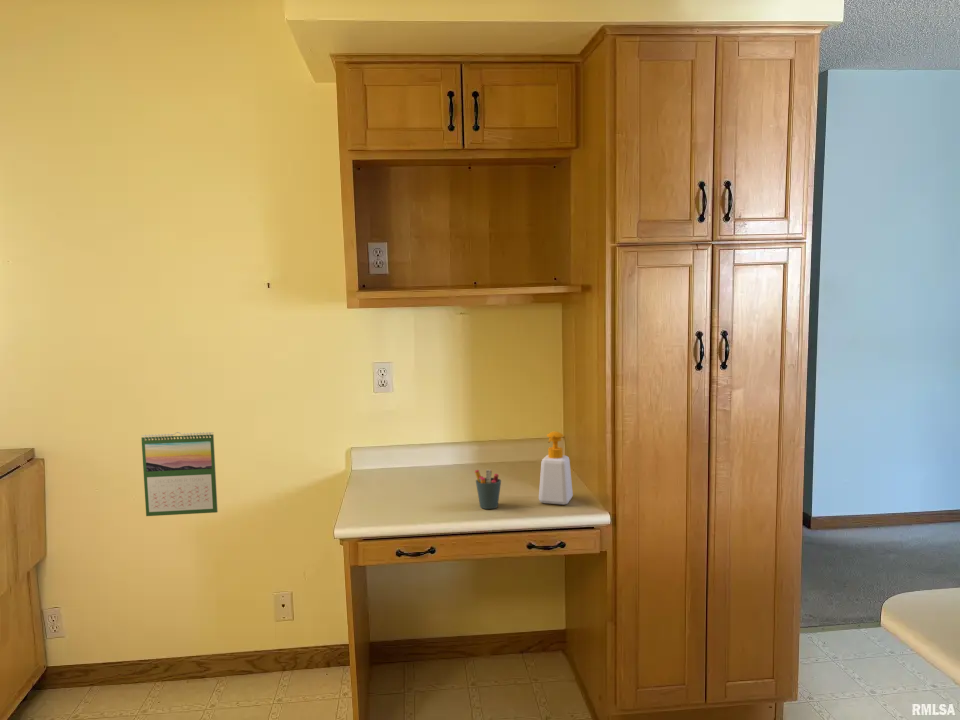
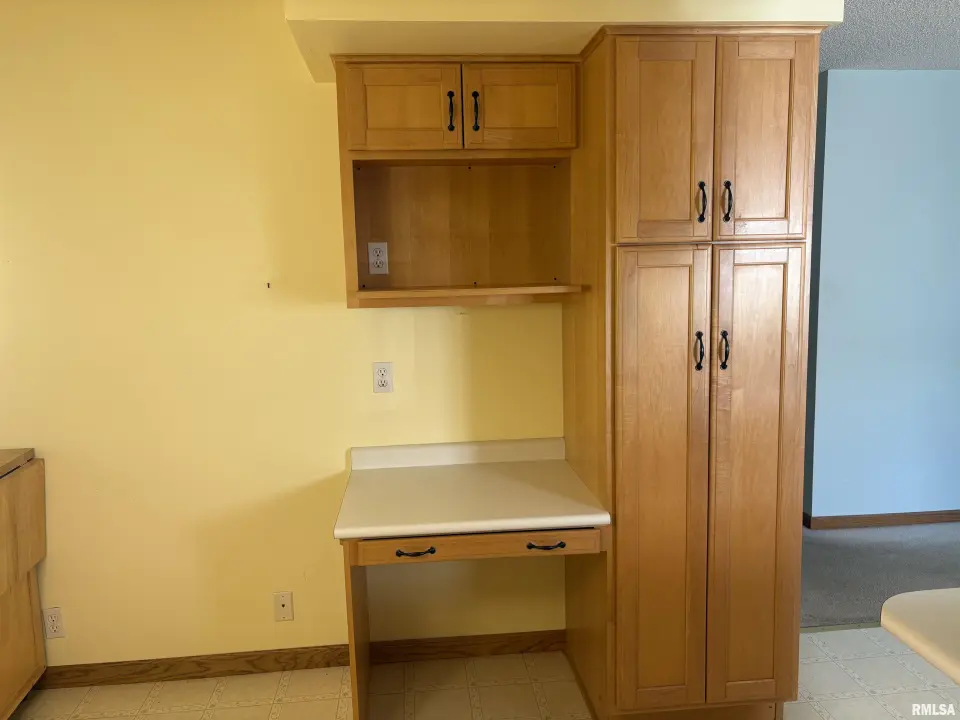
- calendar [140,431,219,517]
- soap bottle [538,431,574,505]
- pen holder [474,469,502,510]
